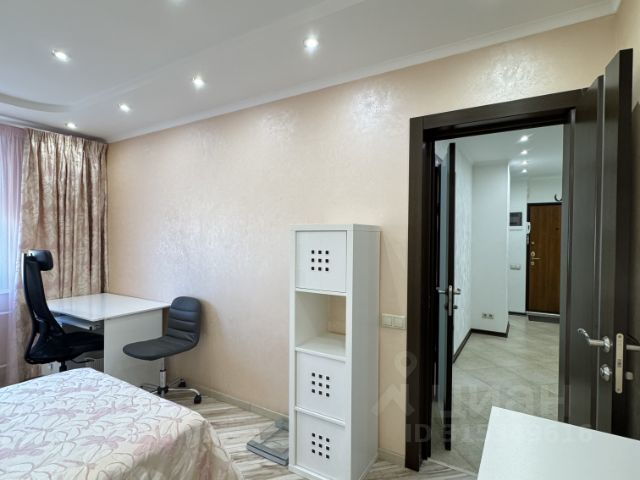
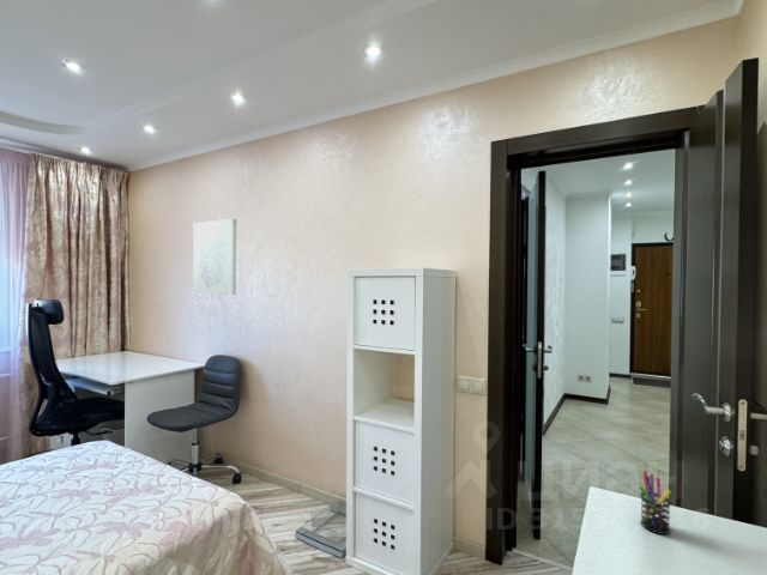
+ pen holder [638,470,672,535]
+ wall art [192,218,237,296]
